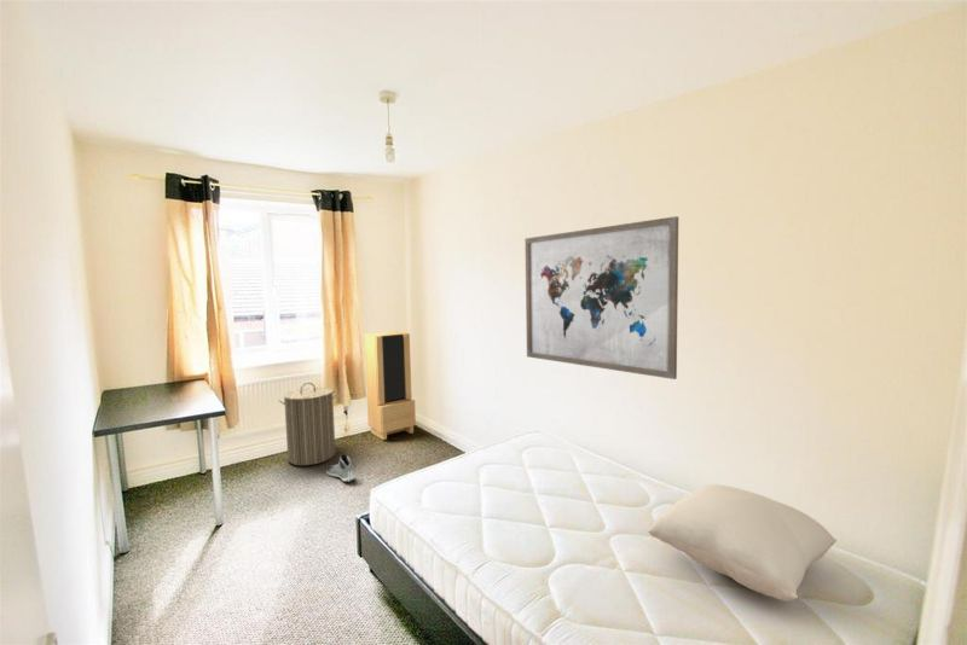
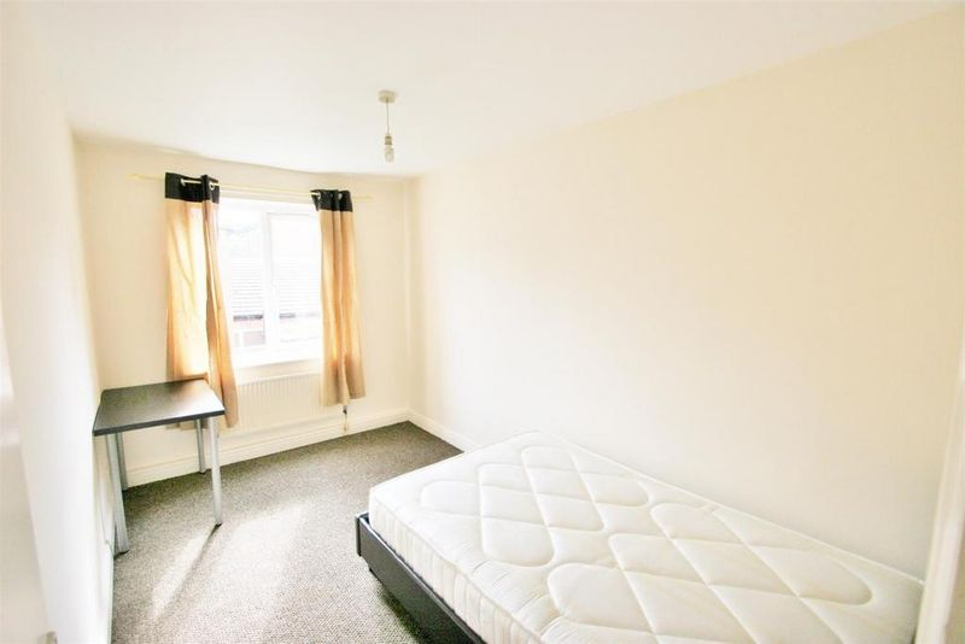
- storage cabinet [364,331,417,441]
- laundry hamper [278,382,338,466]
- wall art [525,215,679,380]
- sneaker [325,453,357,483]
- pillow [647,483,838,602]
